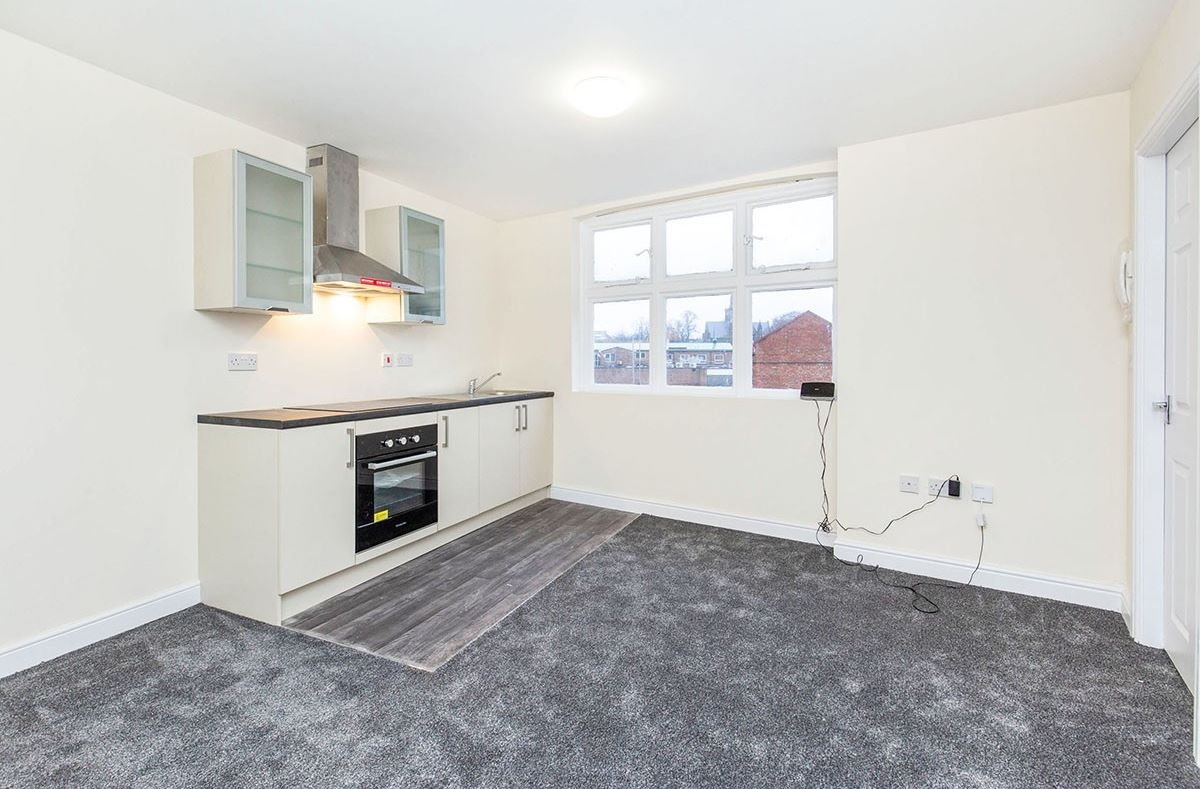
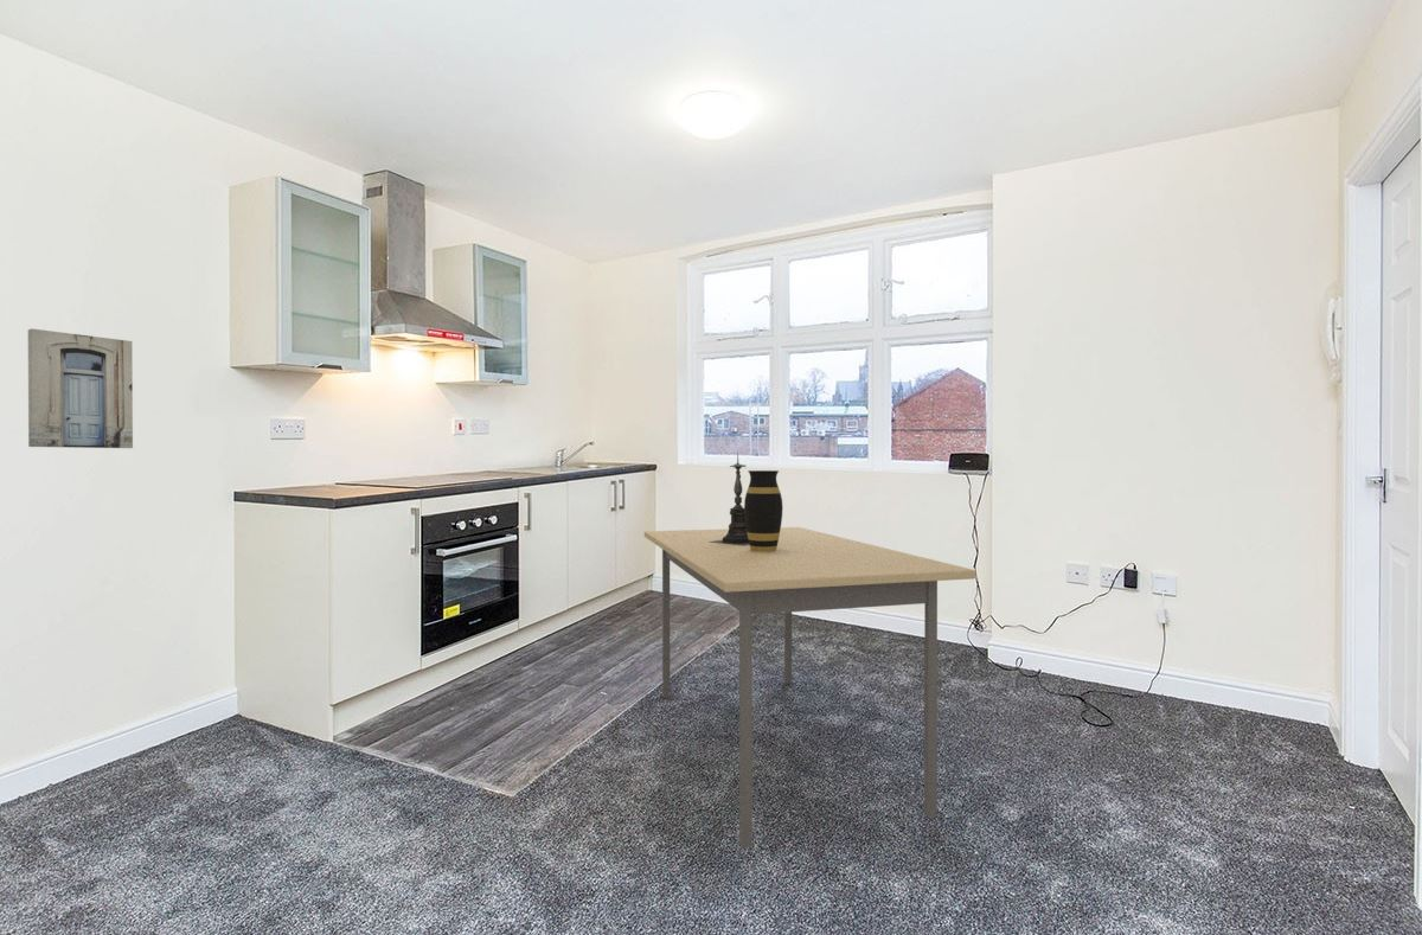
+ dining table [643,526,976,850]
+ wall art [27,327,134,449]
+ candle holder [711,452,749,546]
+ vase [743,469,783,552]
